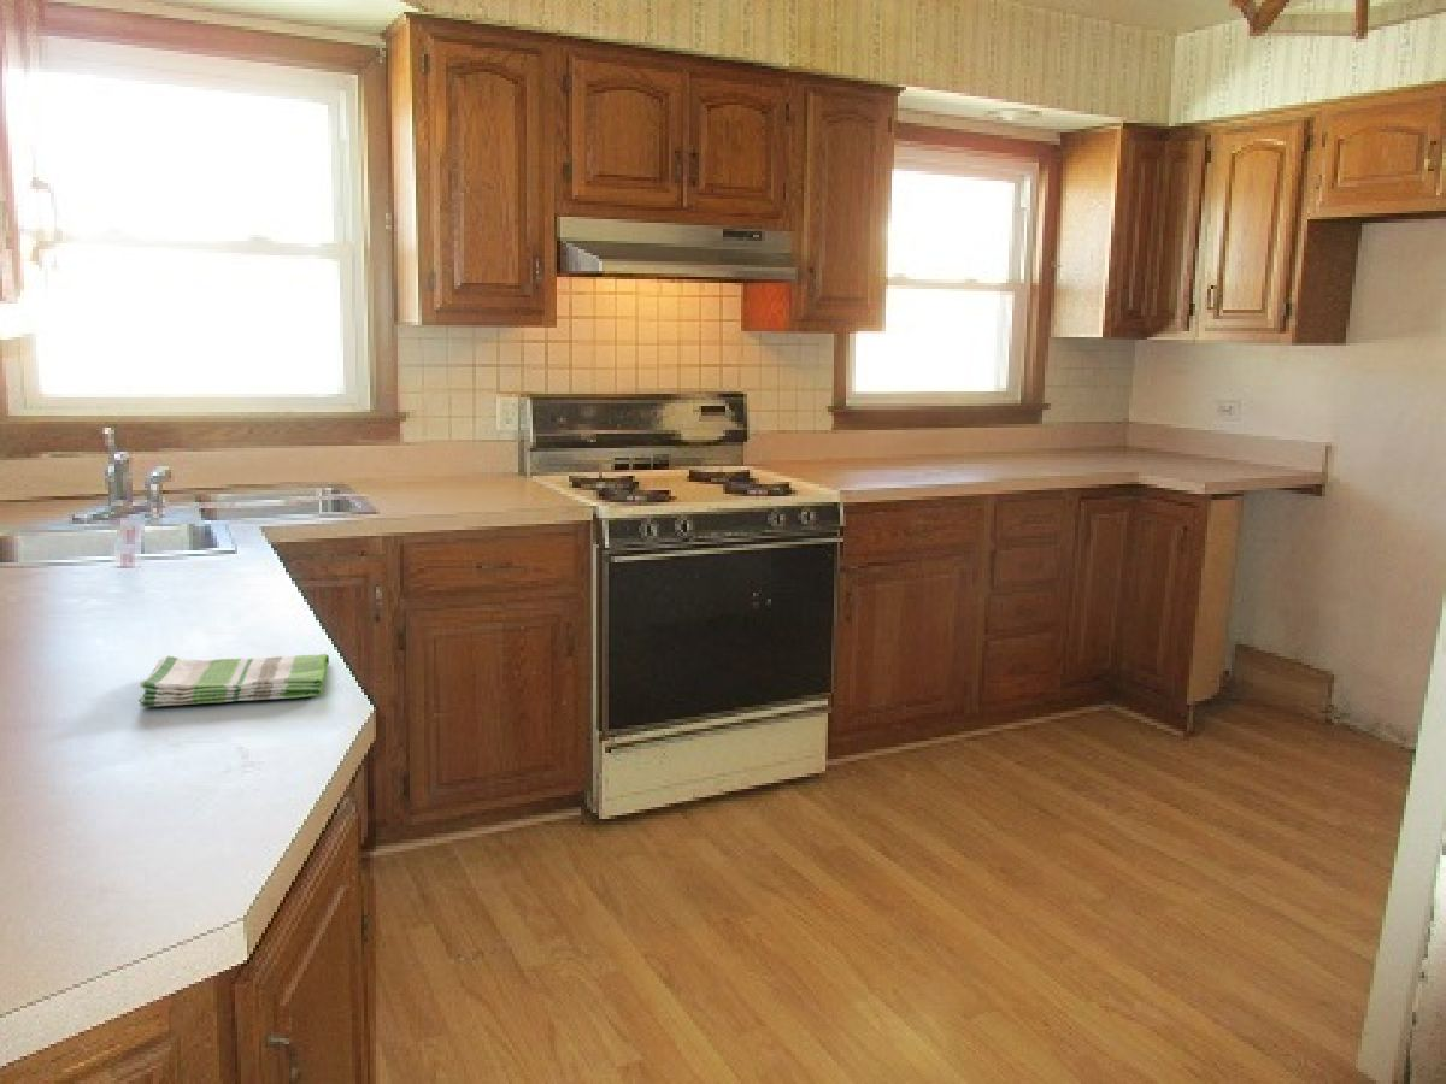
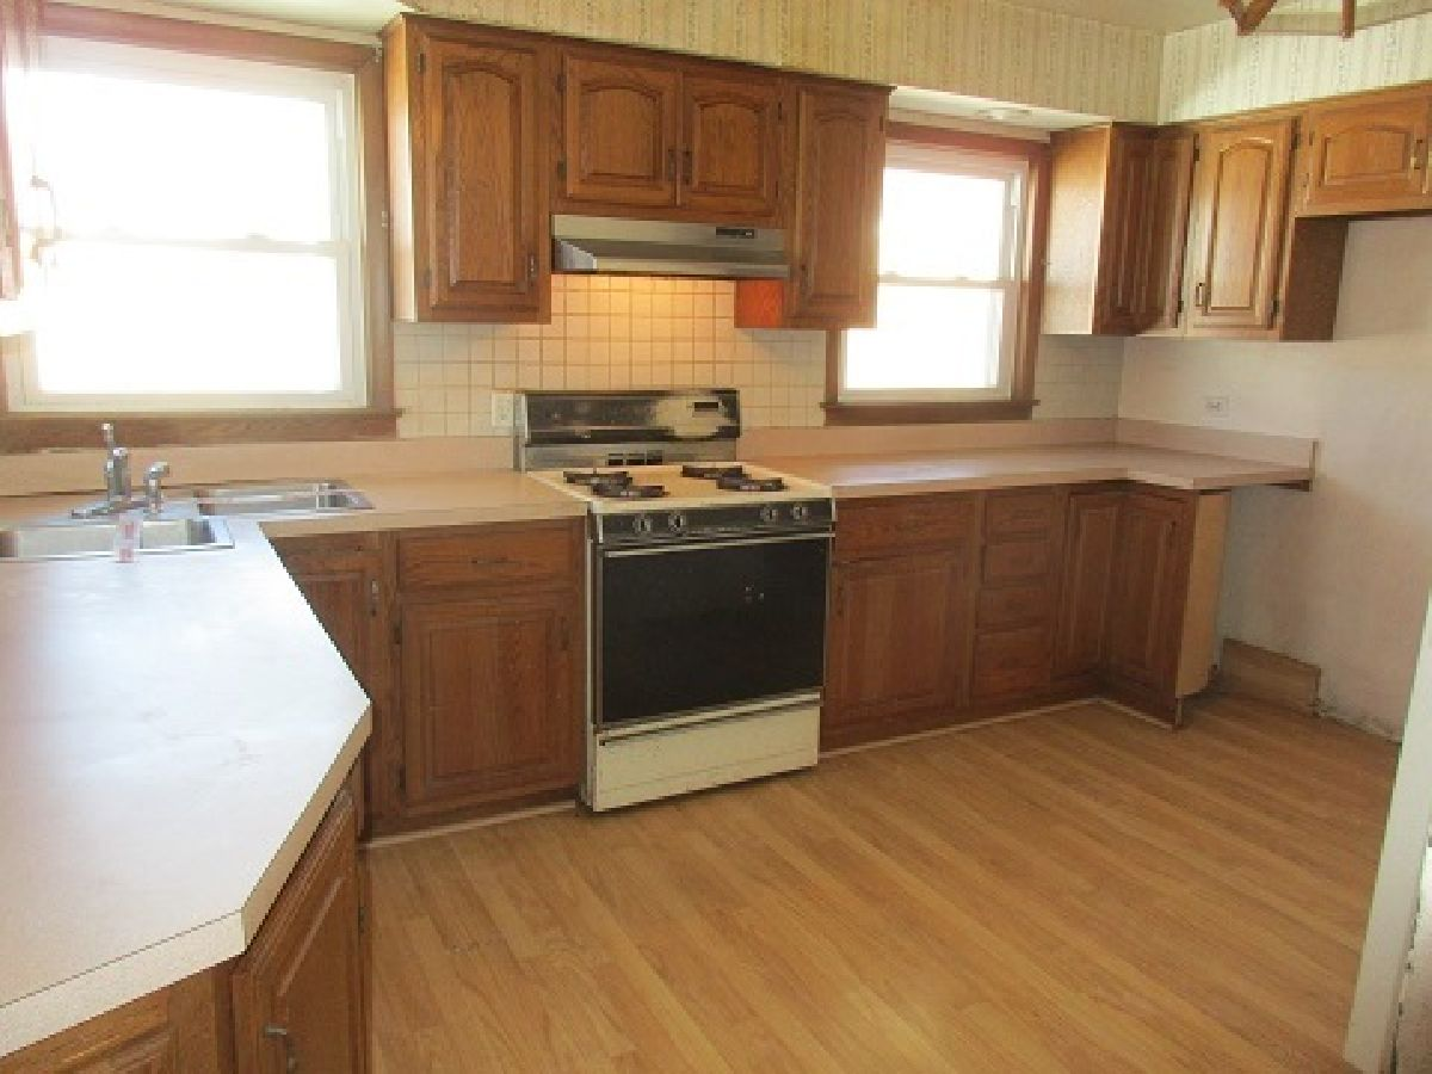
- dish towel [137,653,330,708]
